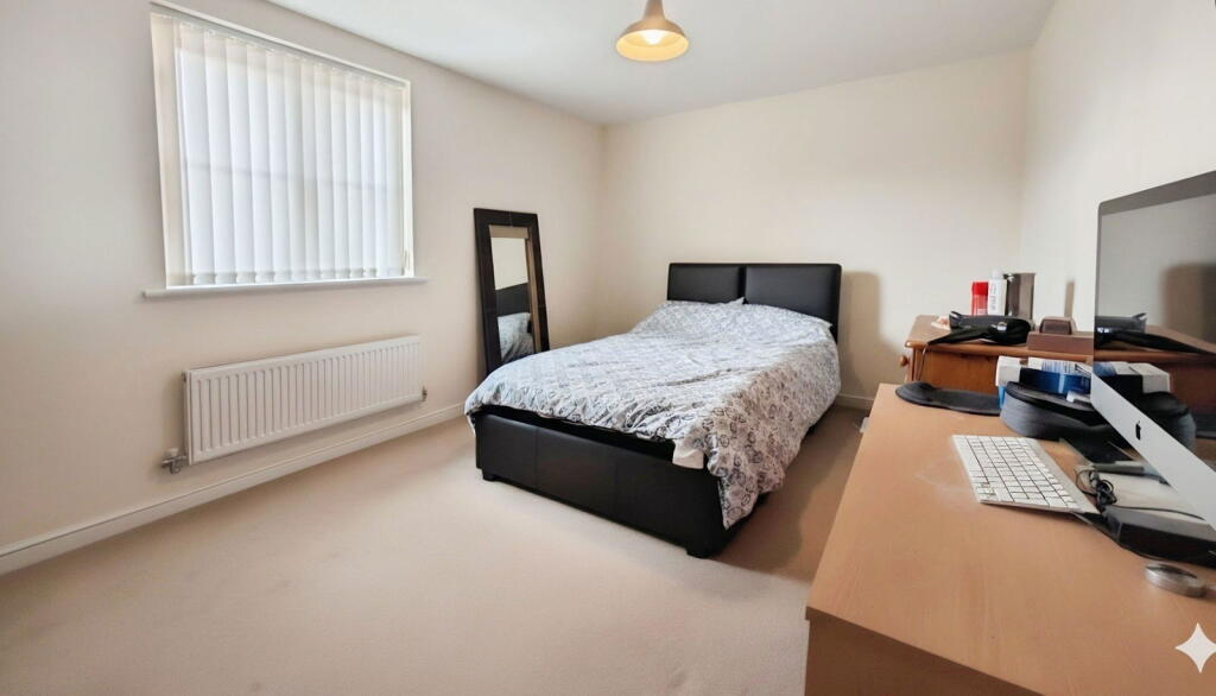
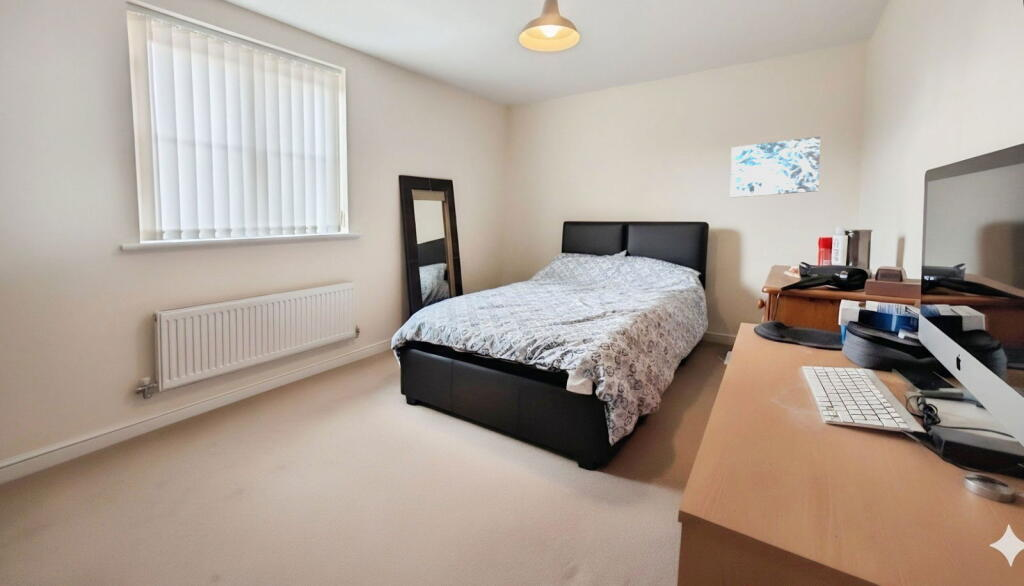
+ wall art [729,135,821,198]
